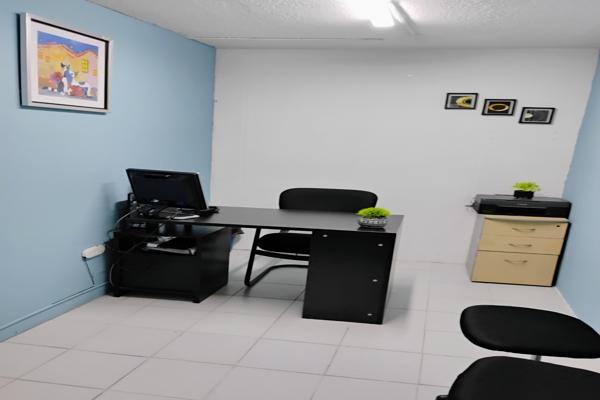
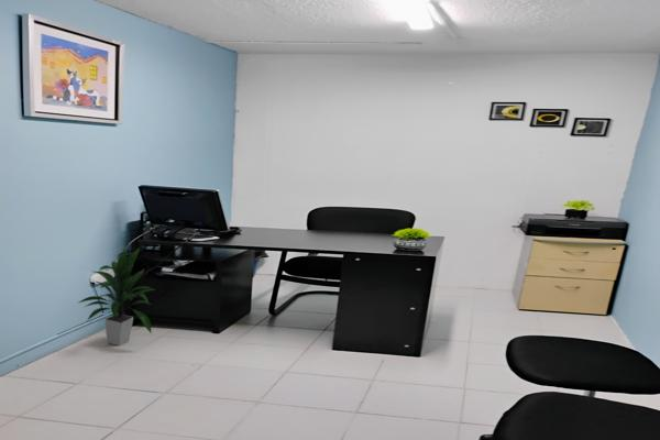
+ indoor plant [76,246,155,346]
